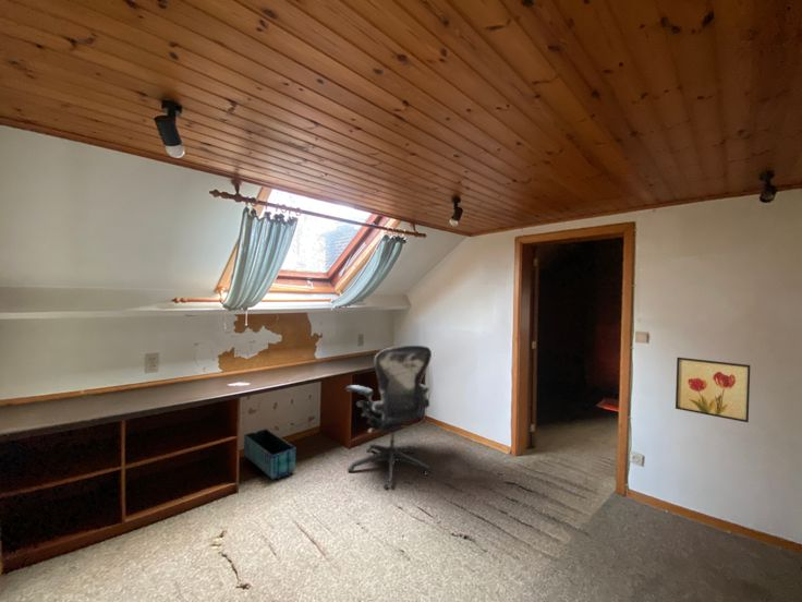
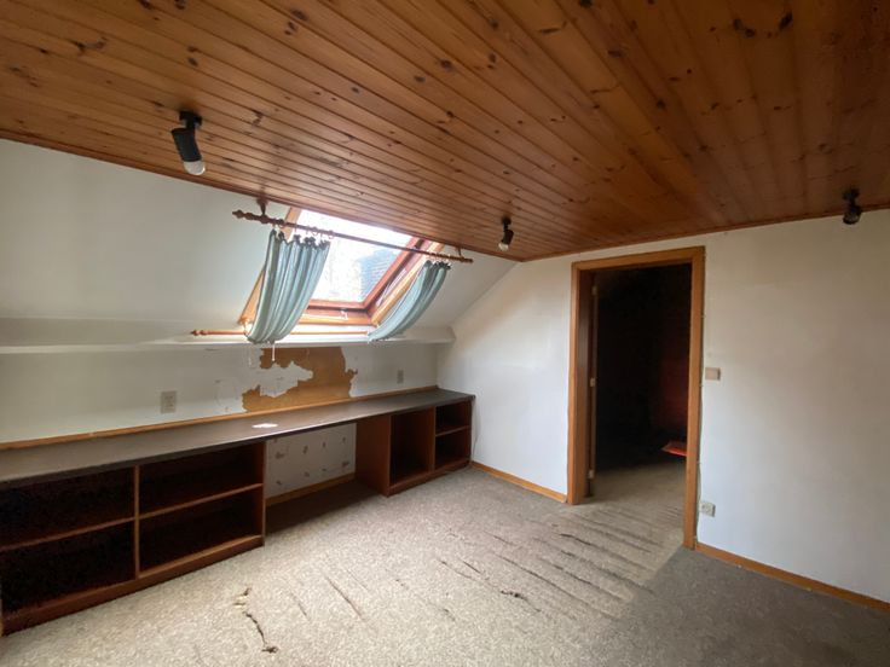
- office chair [344,345,433,490]
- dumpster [242,428,297,481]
- wall art [675,357,751,423]
